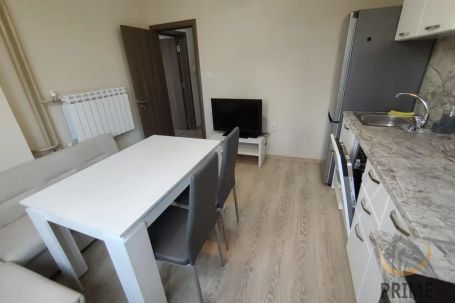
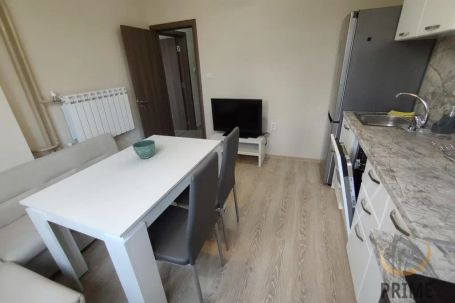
+ flower pot [131,139,156,160]
